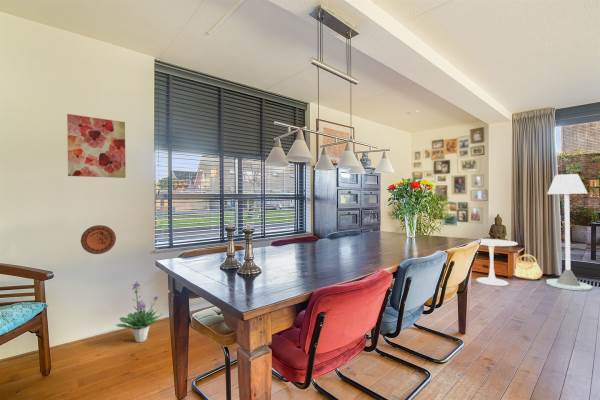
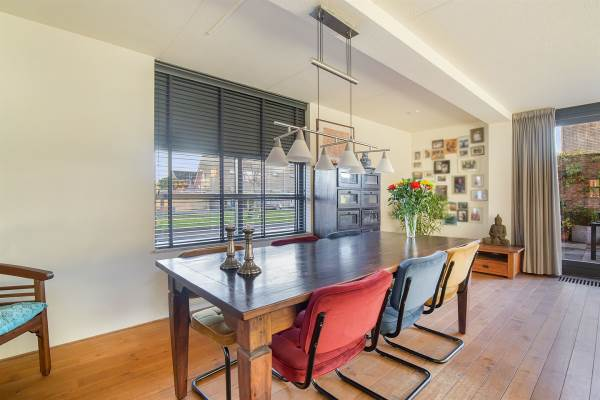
- basket [514,253,543,280]
- decorative plate [80,224,117,255]
- side table [475,238,519,287]
- potted plant [115,280,165,343]
- wall art [66,113,127,179]
- floor lamp [545,173,594,292]
